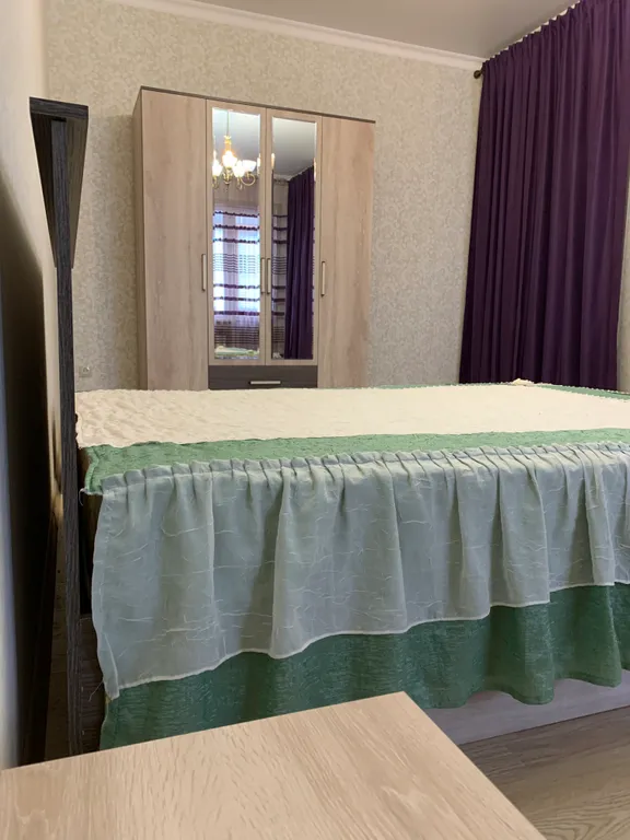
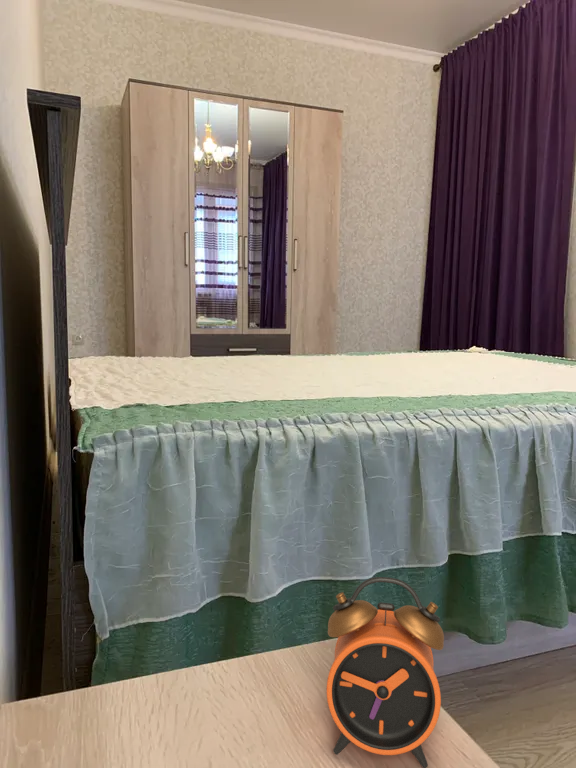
+ alarm clock [326,576,445,768]
